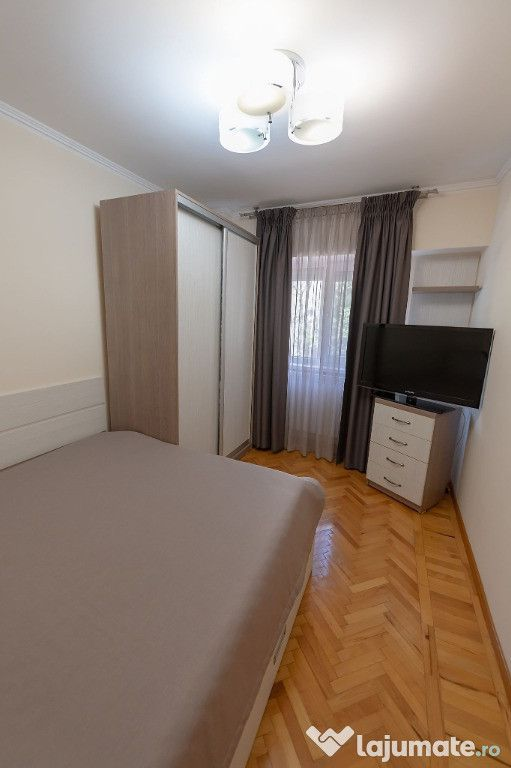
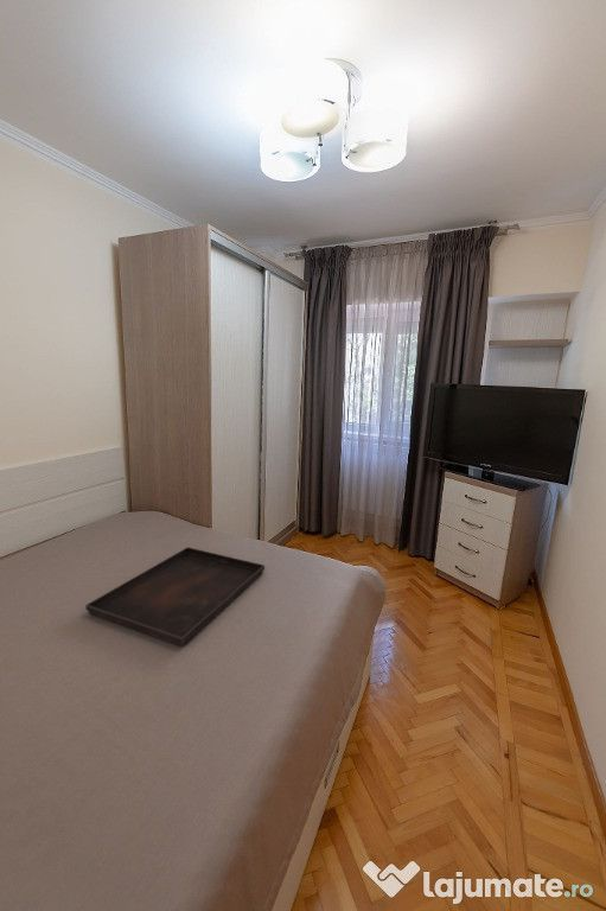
+ serving tray [84,546,266,648]
